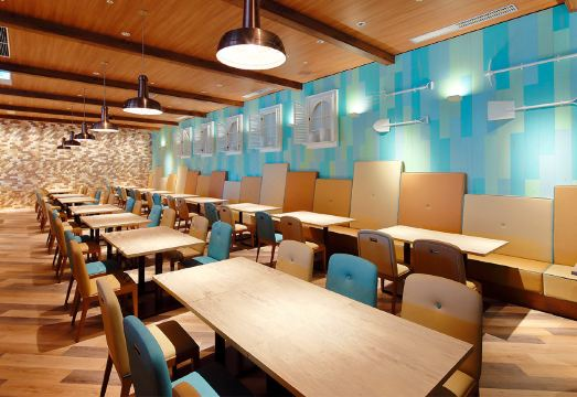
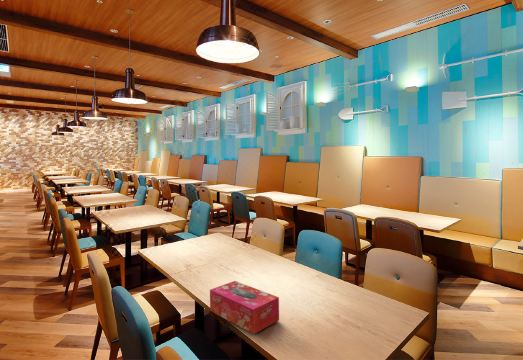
+ tissue box [209,280,280,335]
